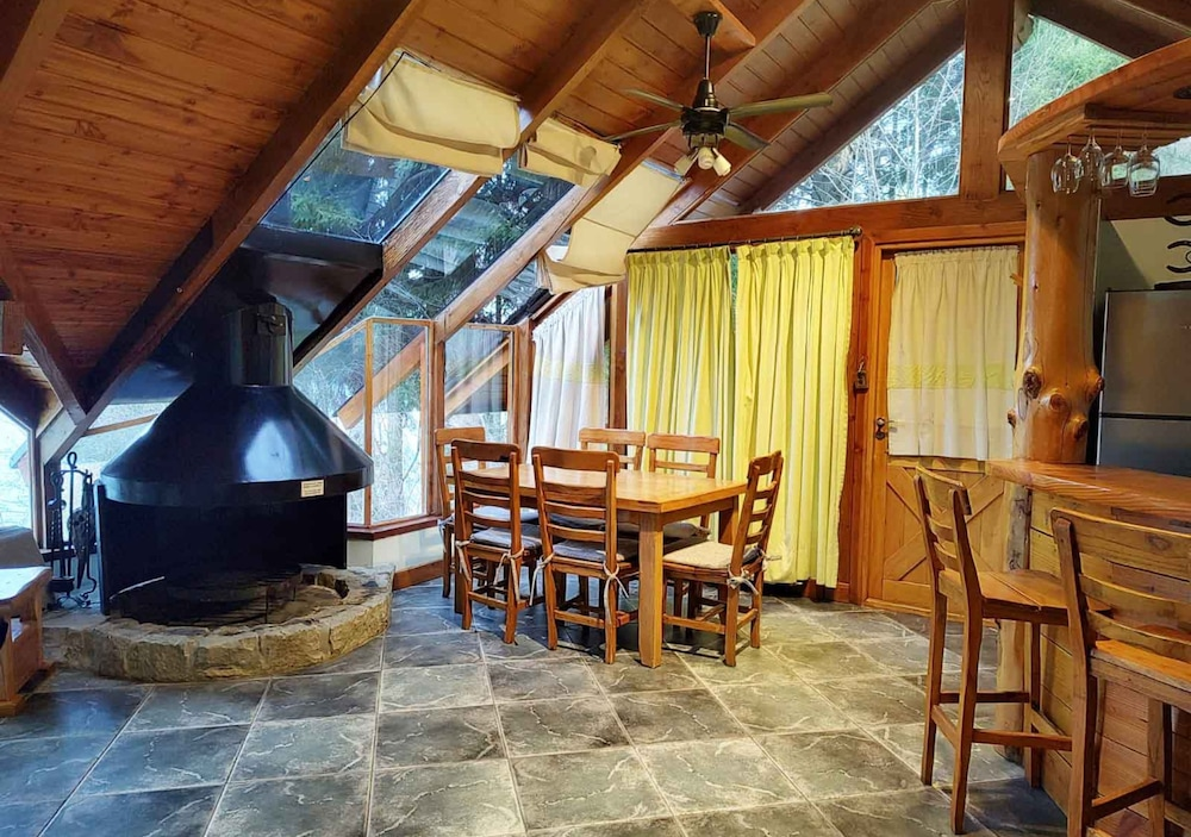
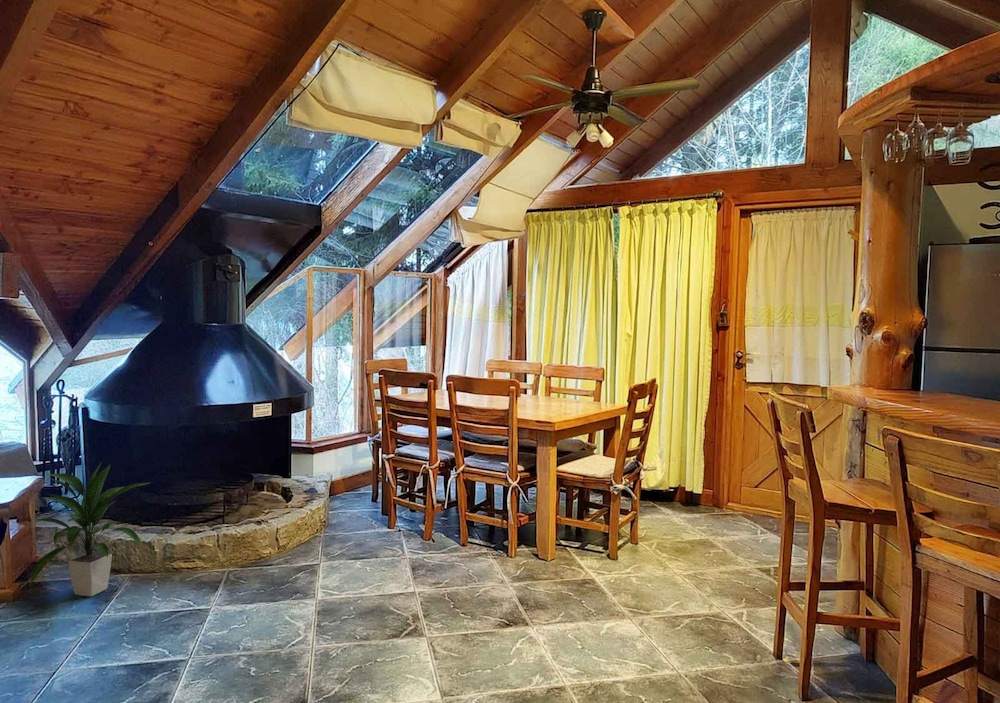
+ indoor plant [28,461,150,597]
